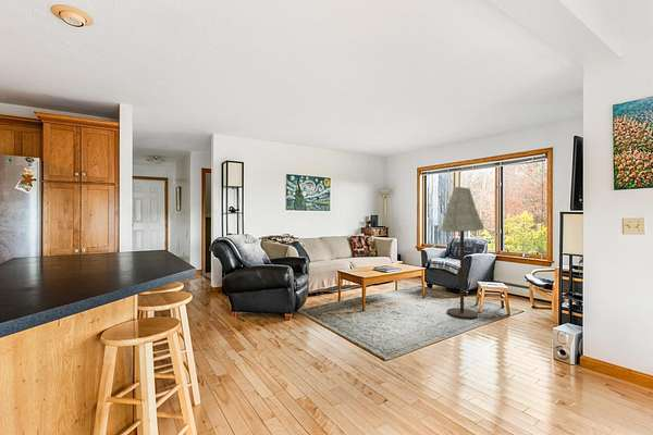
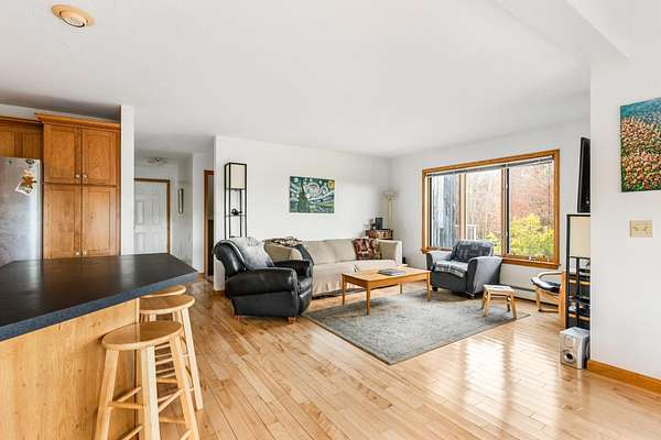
- floor lamp [440,186,485,320]
